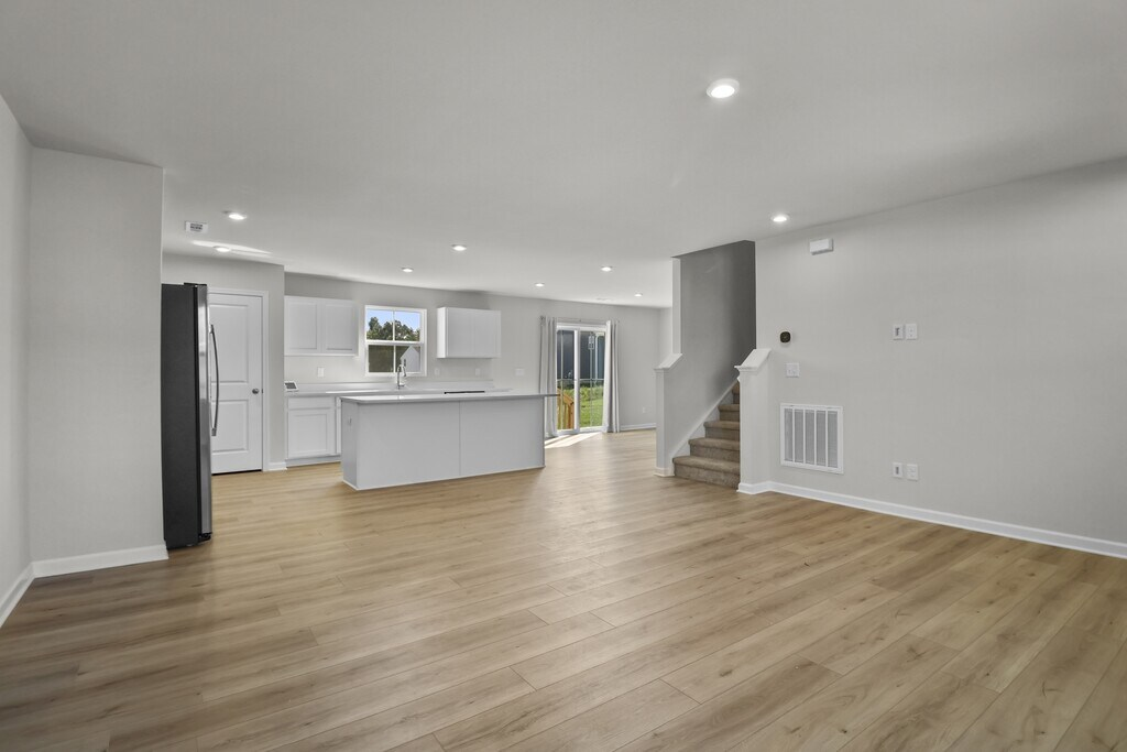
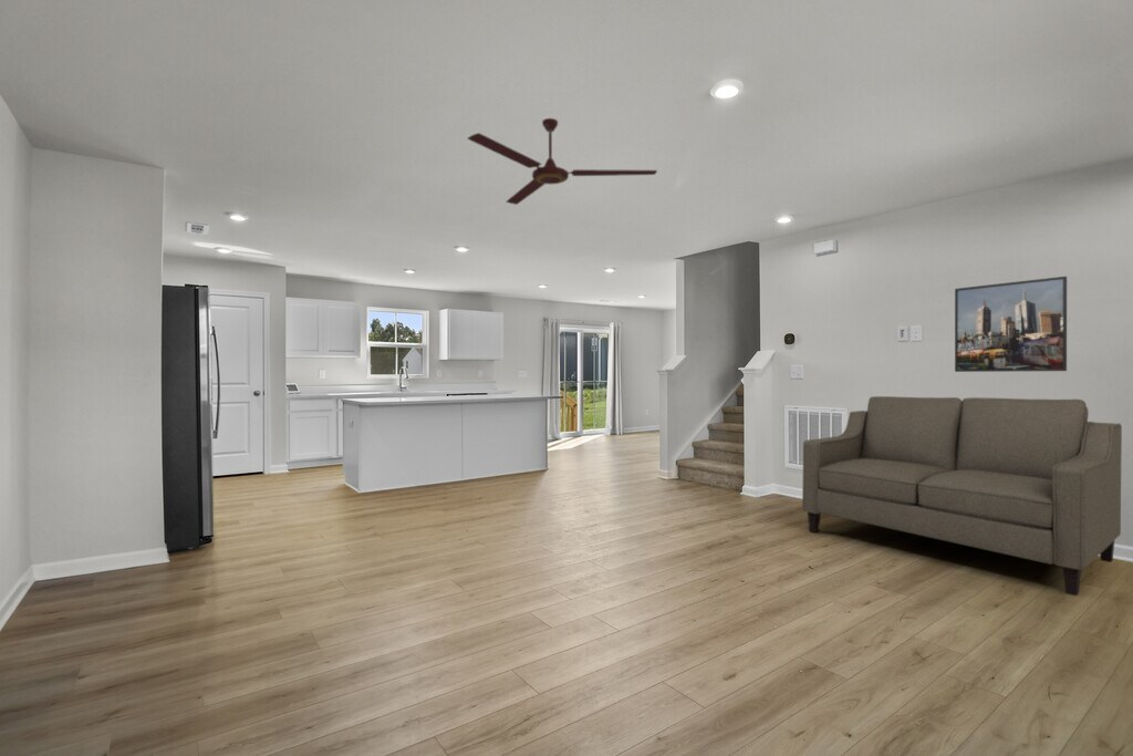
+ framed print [954,276,1068,373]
+ ceiling fan [466,117,658,206]
+ sofa [801,395,1123,597]
